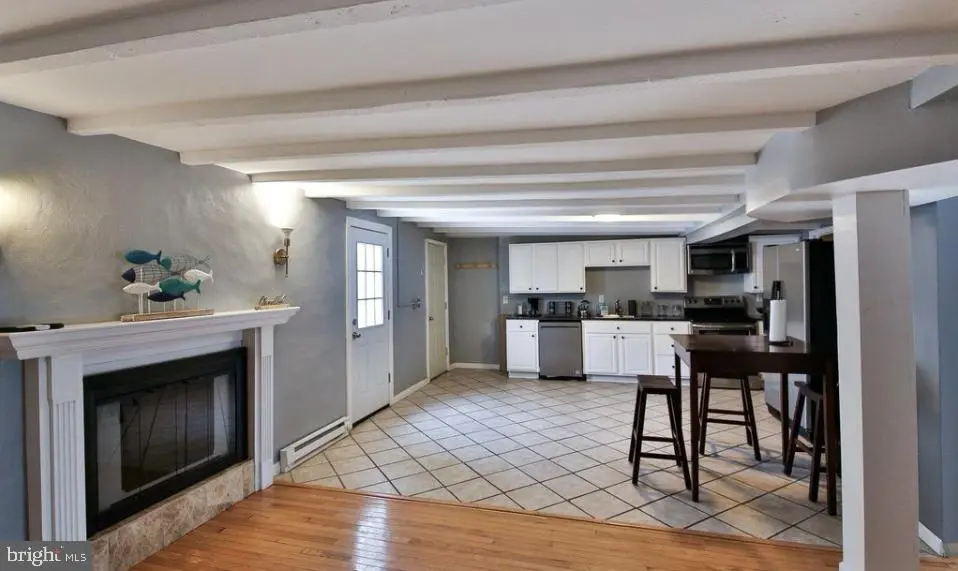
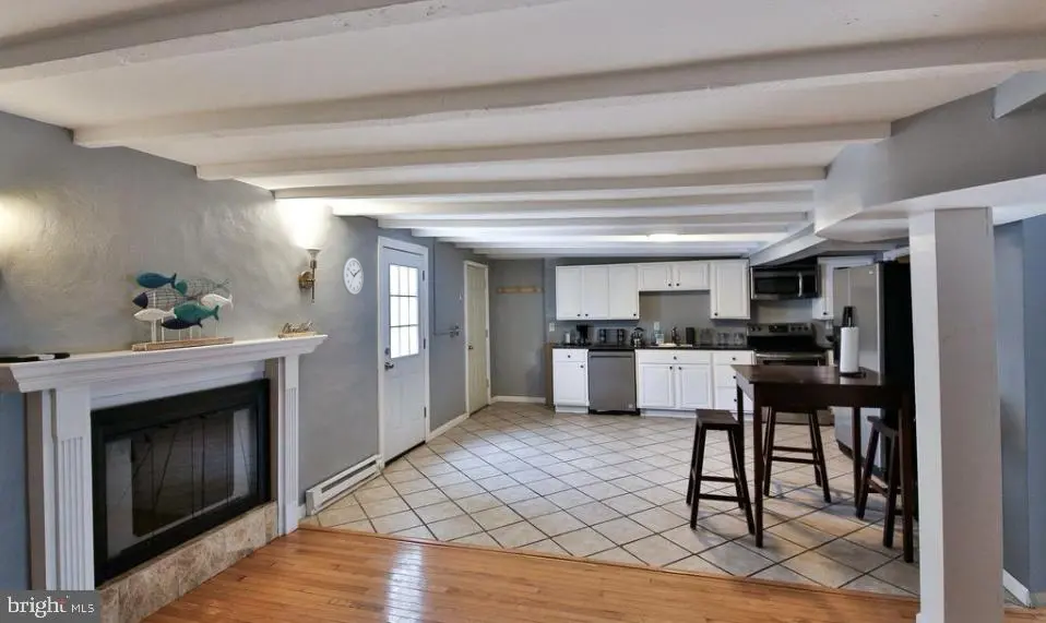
+ wall clock [342,256,365,297]
